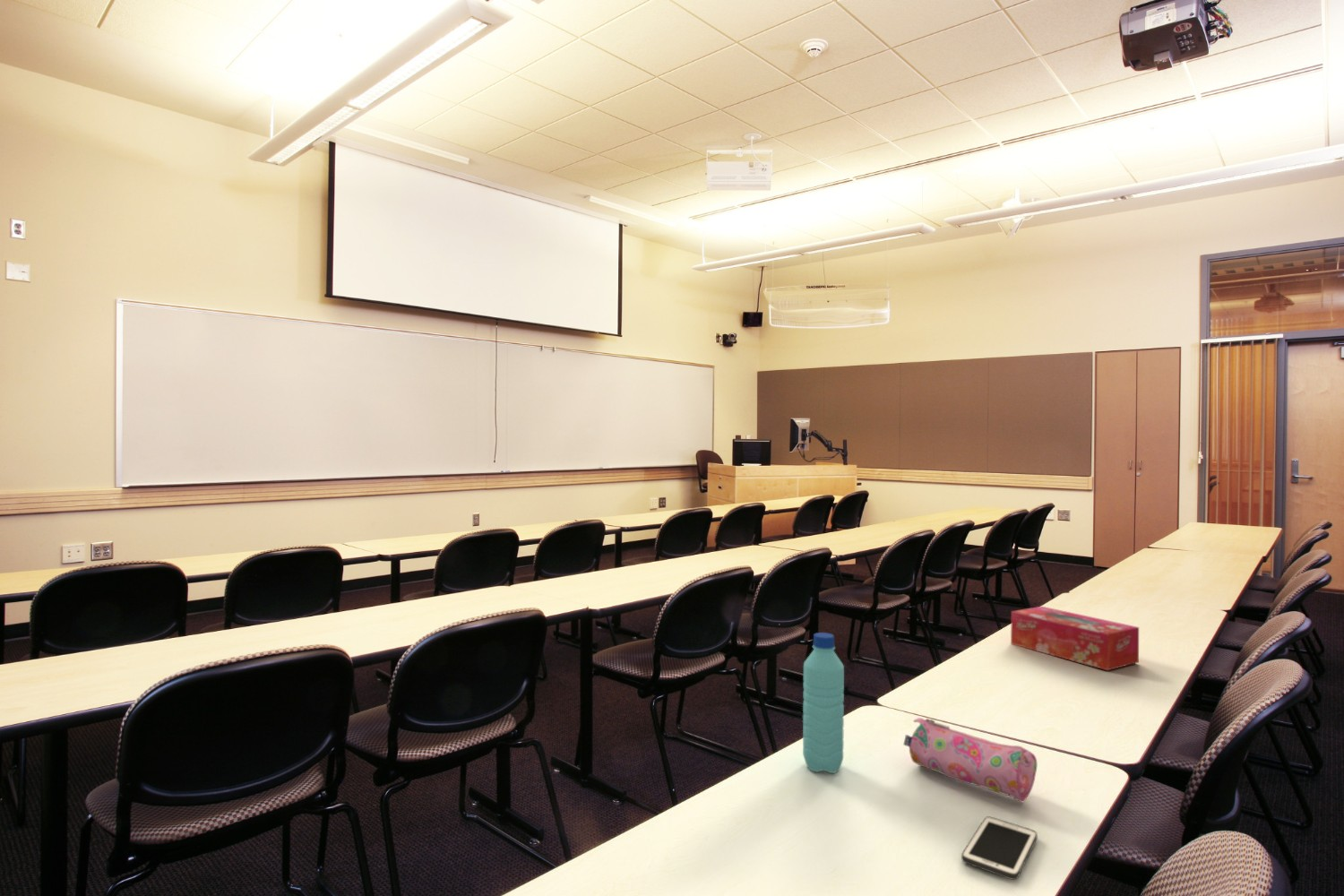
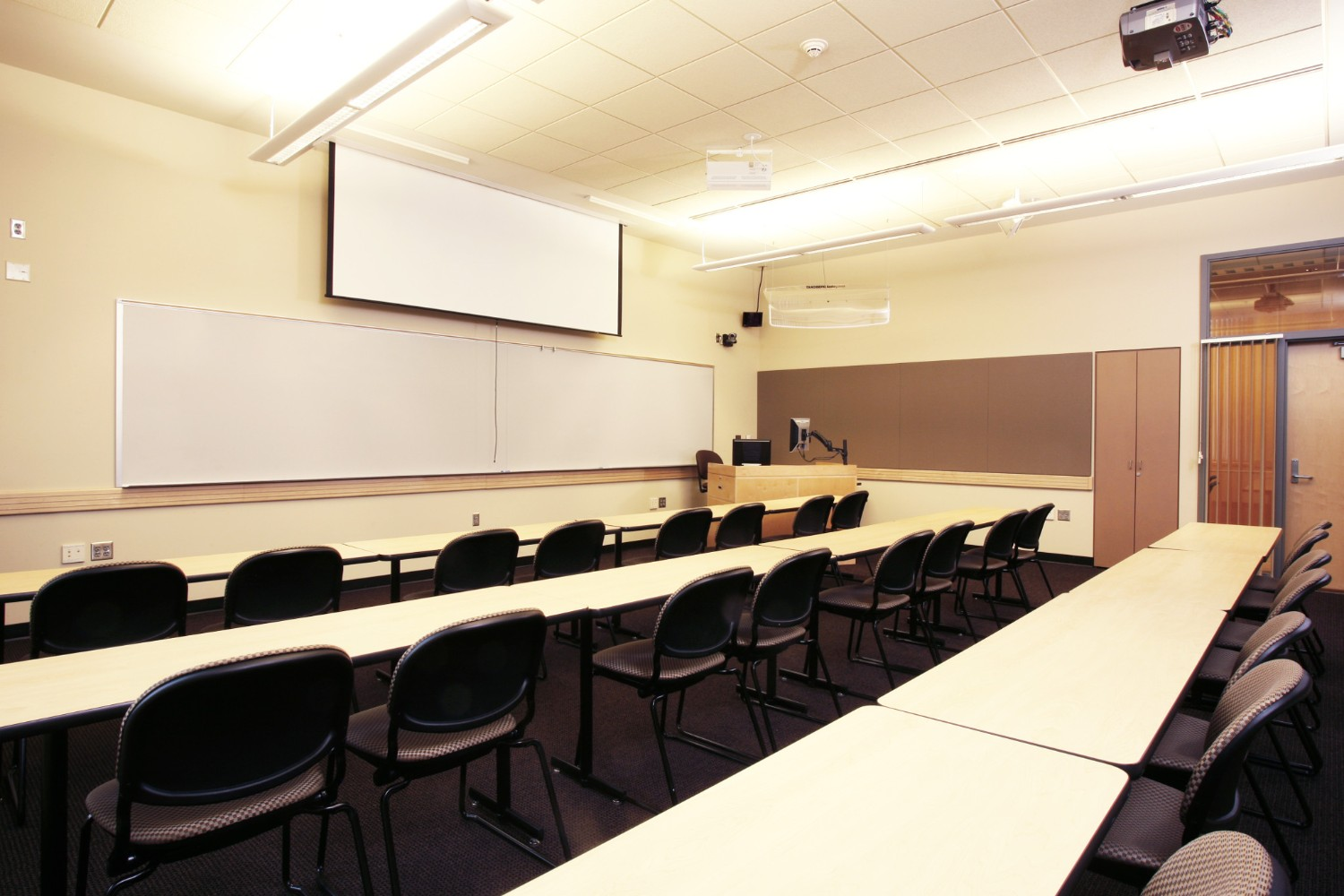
- cell phone [961,815,1038,881]
- pencil case [902,717,1038,803]
- water bottle [802,632,845,774]
- tissue box [1010,606,1140,671]
